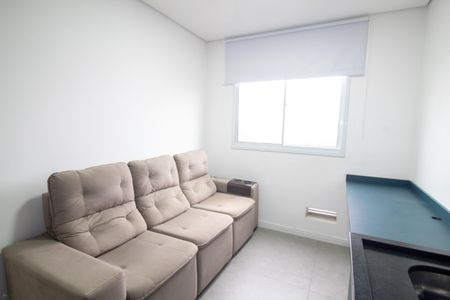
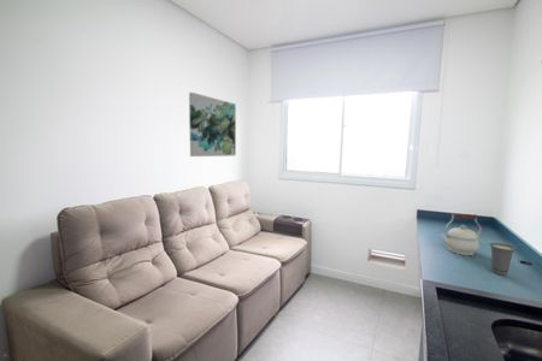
+ kettle [440,213,483,256]
+ wall art [188,91,237,158]
+ cup [489,242,517,277]
